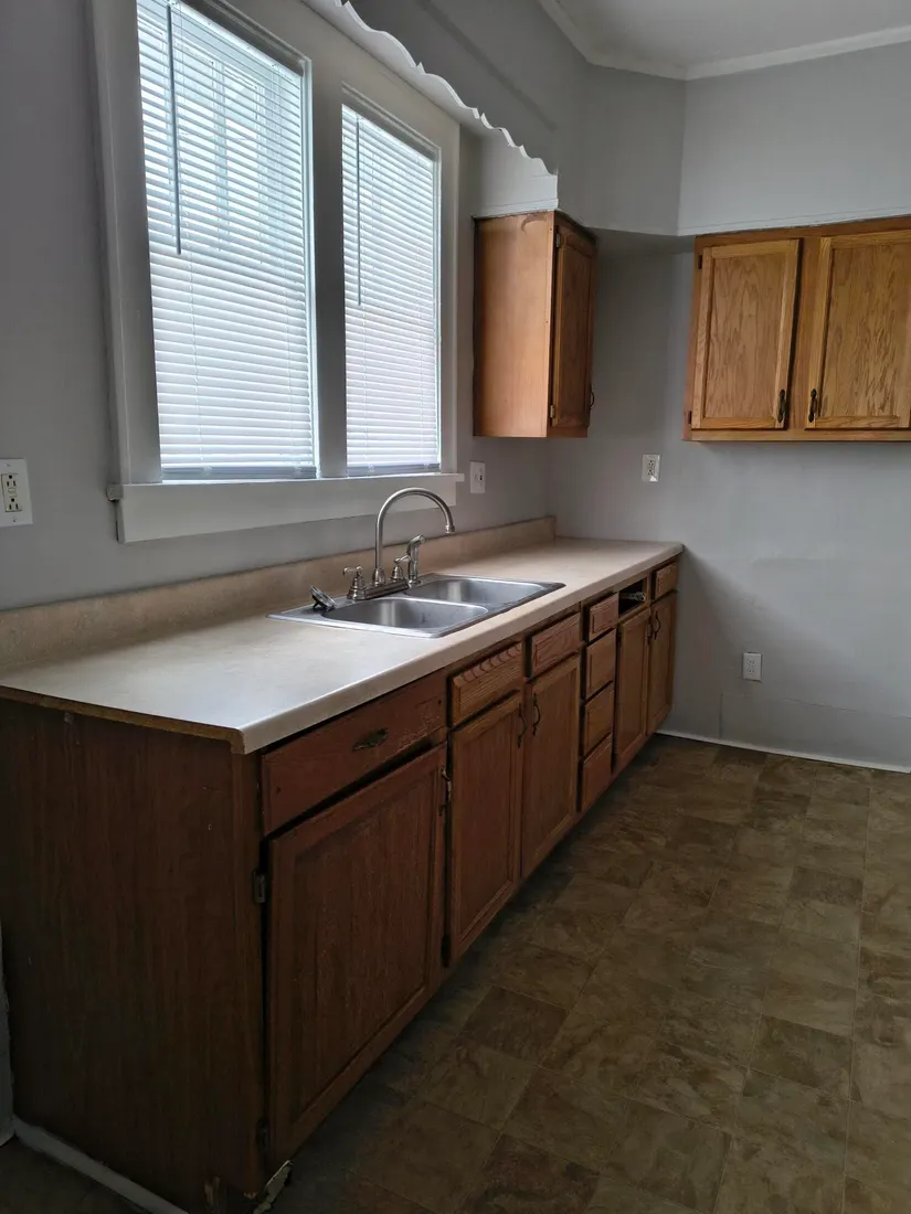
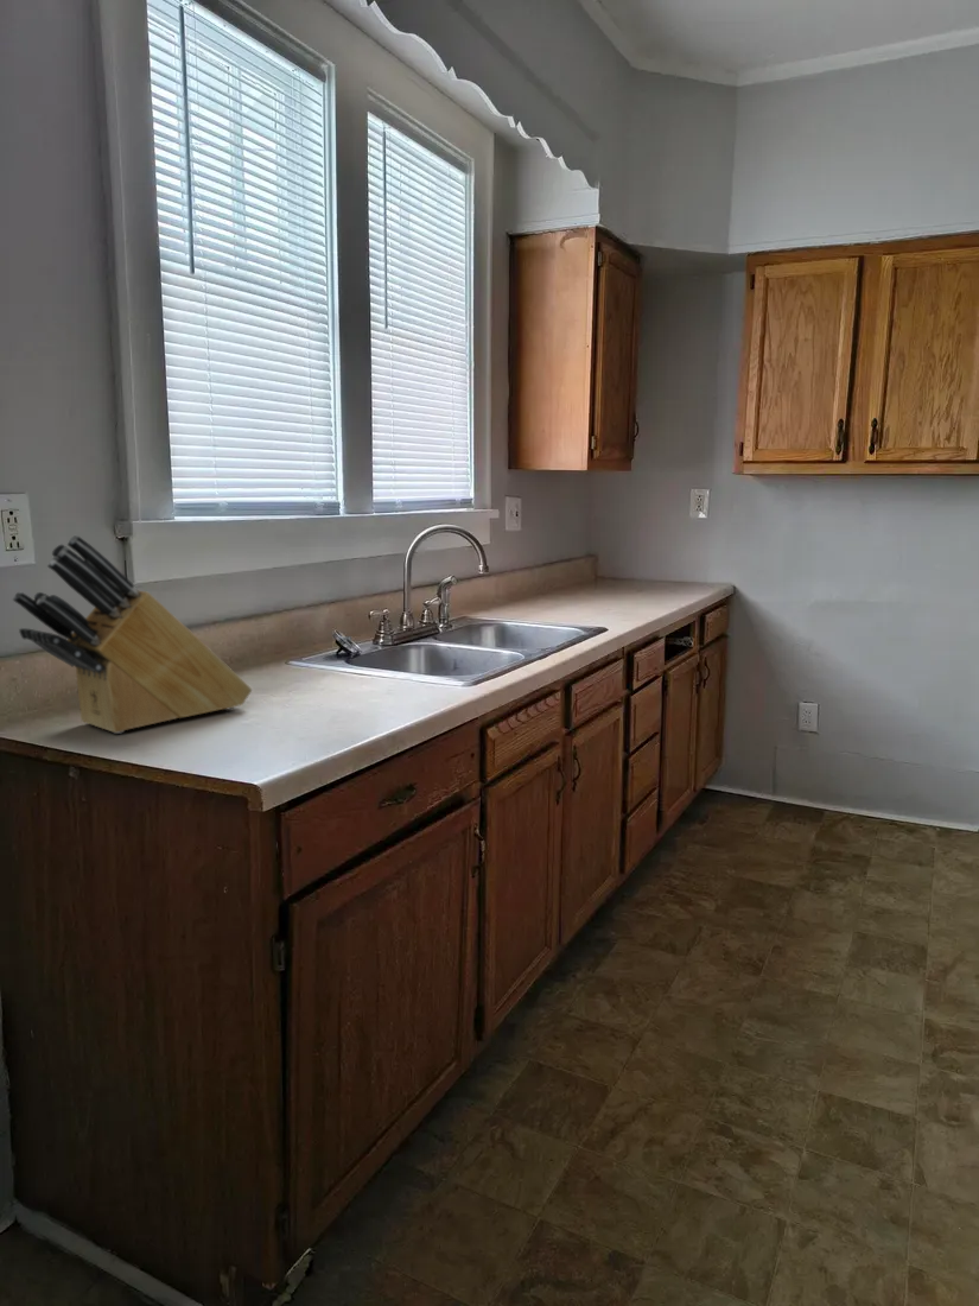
+ knife block [12,534,253,735]
